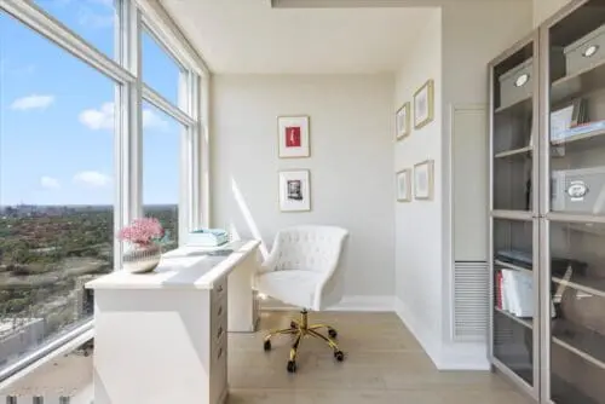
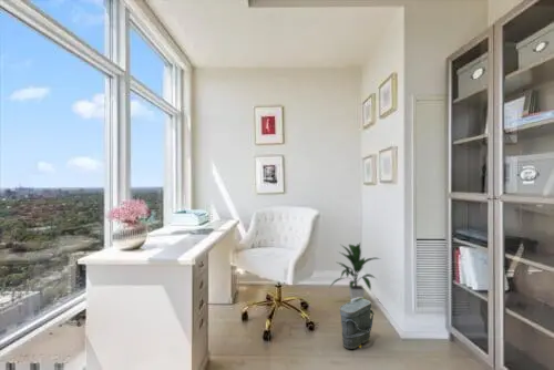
+ bag [339,296,376,350]
+ indoor plant [329,243,381,301]
